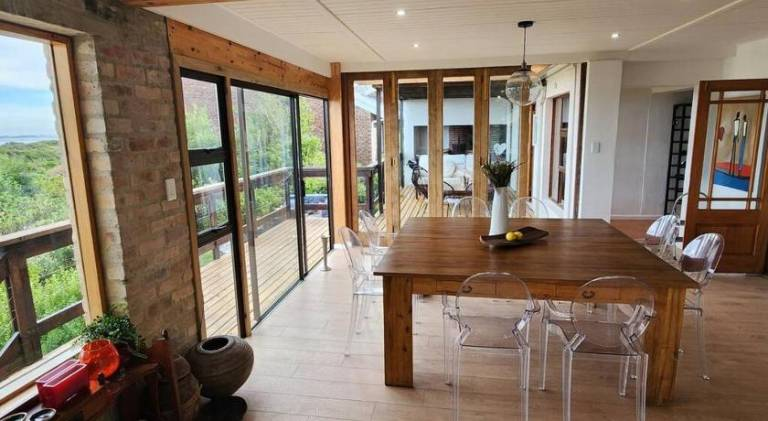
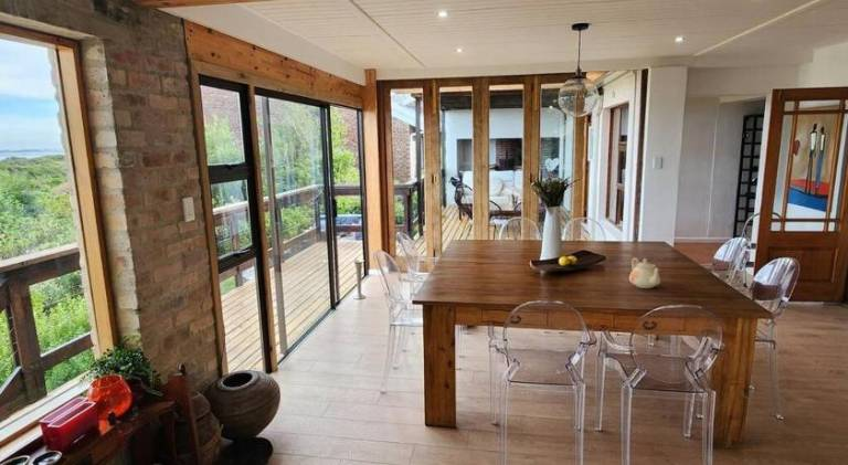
+ teapot [628,256,661,289]
